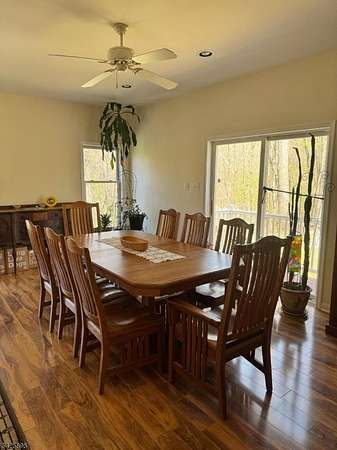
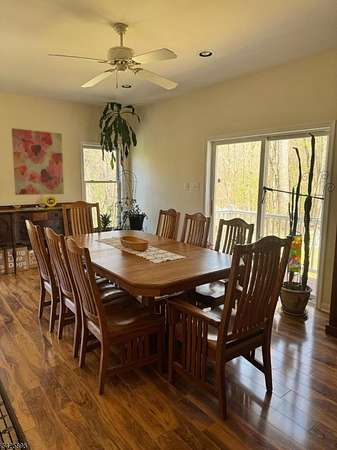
+ wall art [11,127,65,196]
